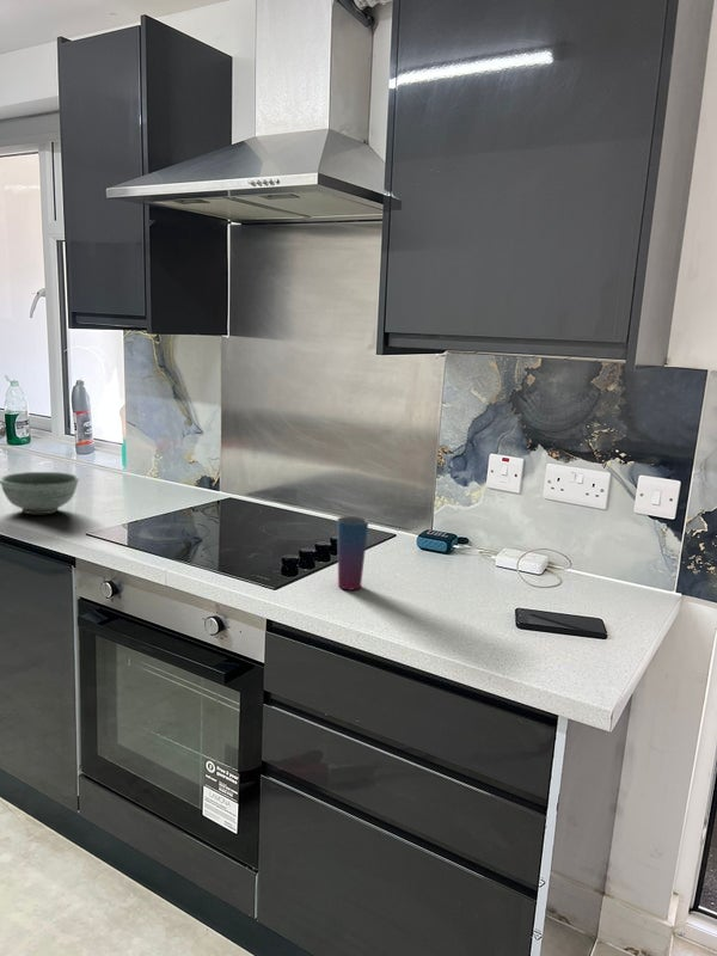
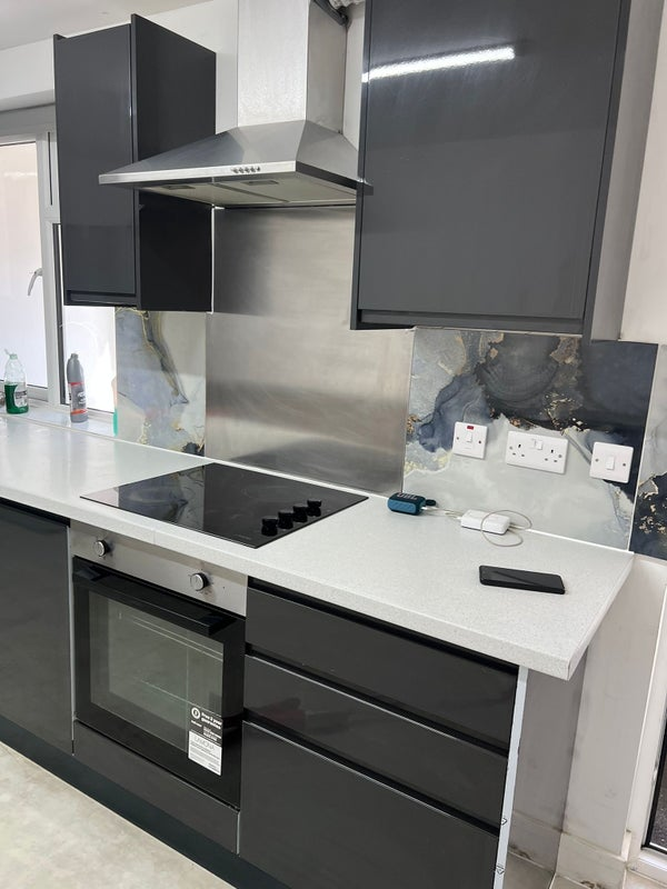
- cup [336,515,369,592]
- bowl [0,471,80,515]
